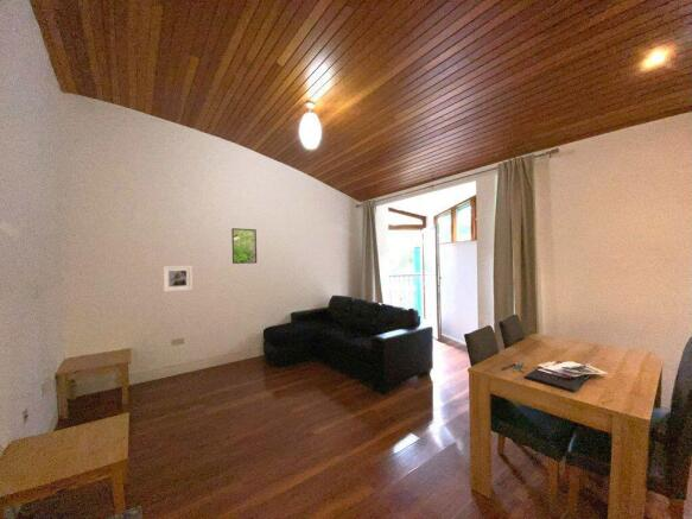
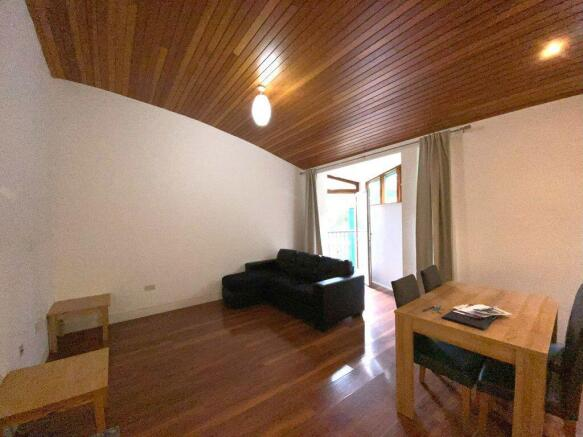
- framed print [230,227,258,265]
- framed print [161,265,193,293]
